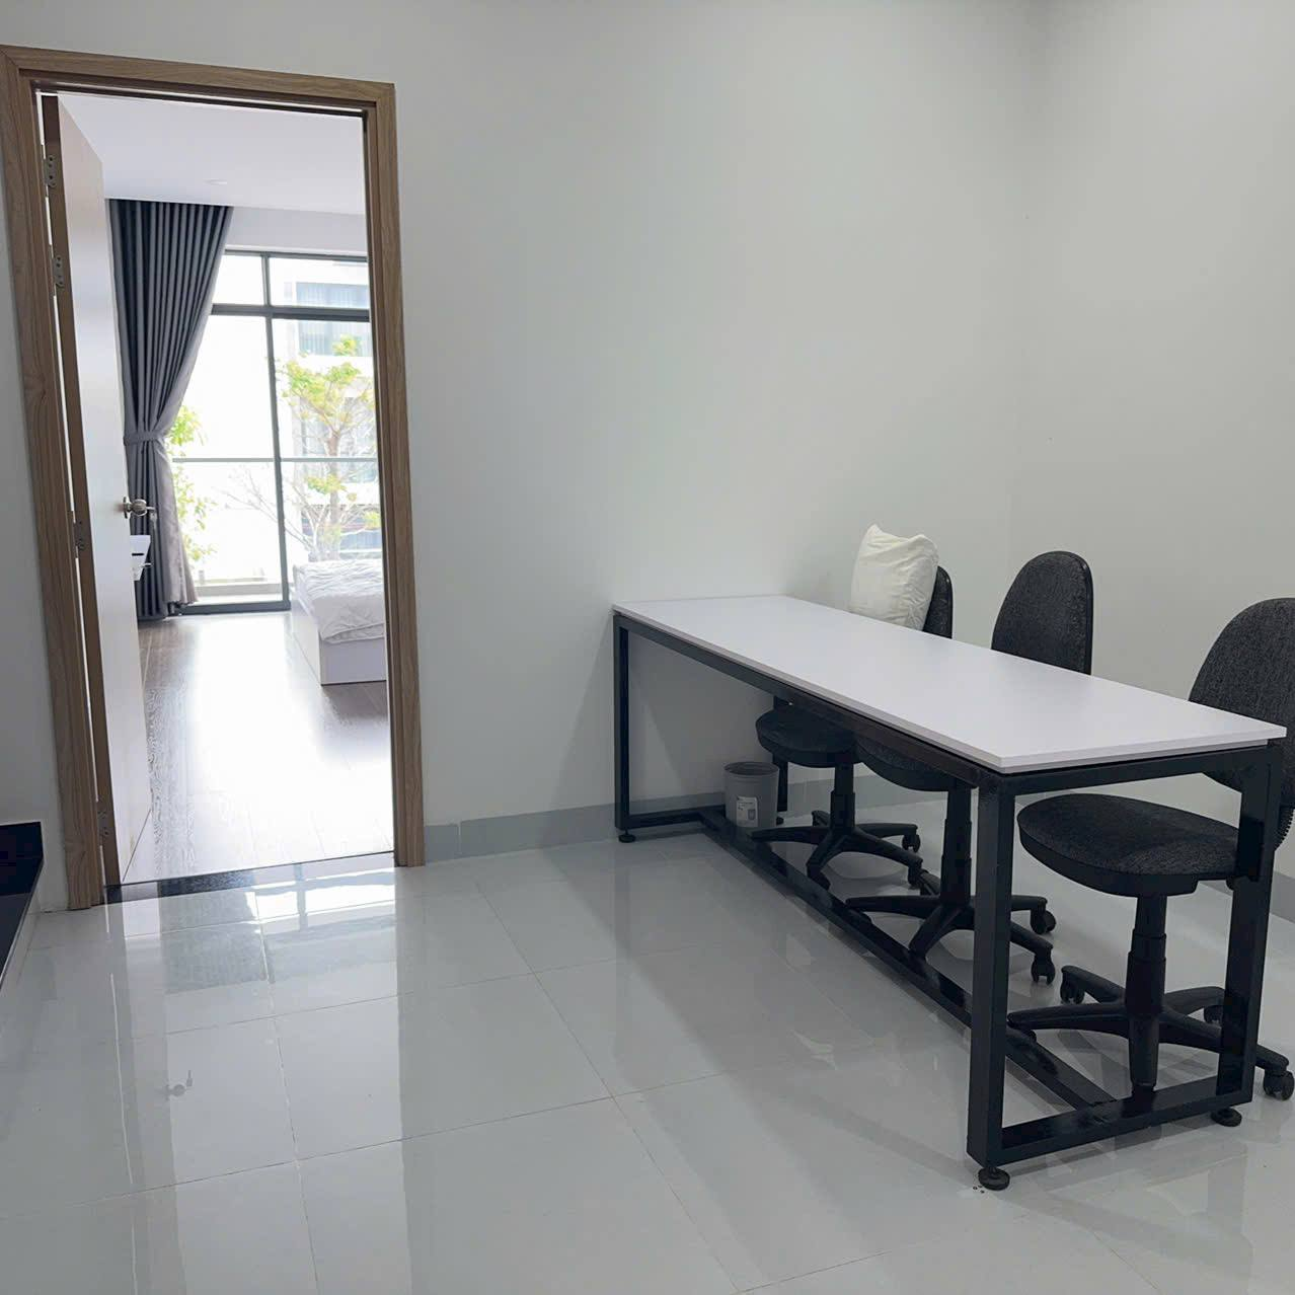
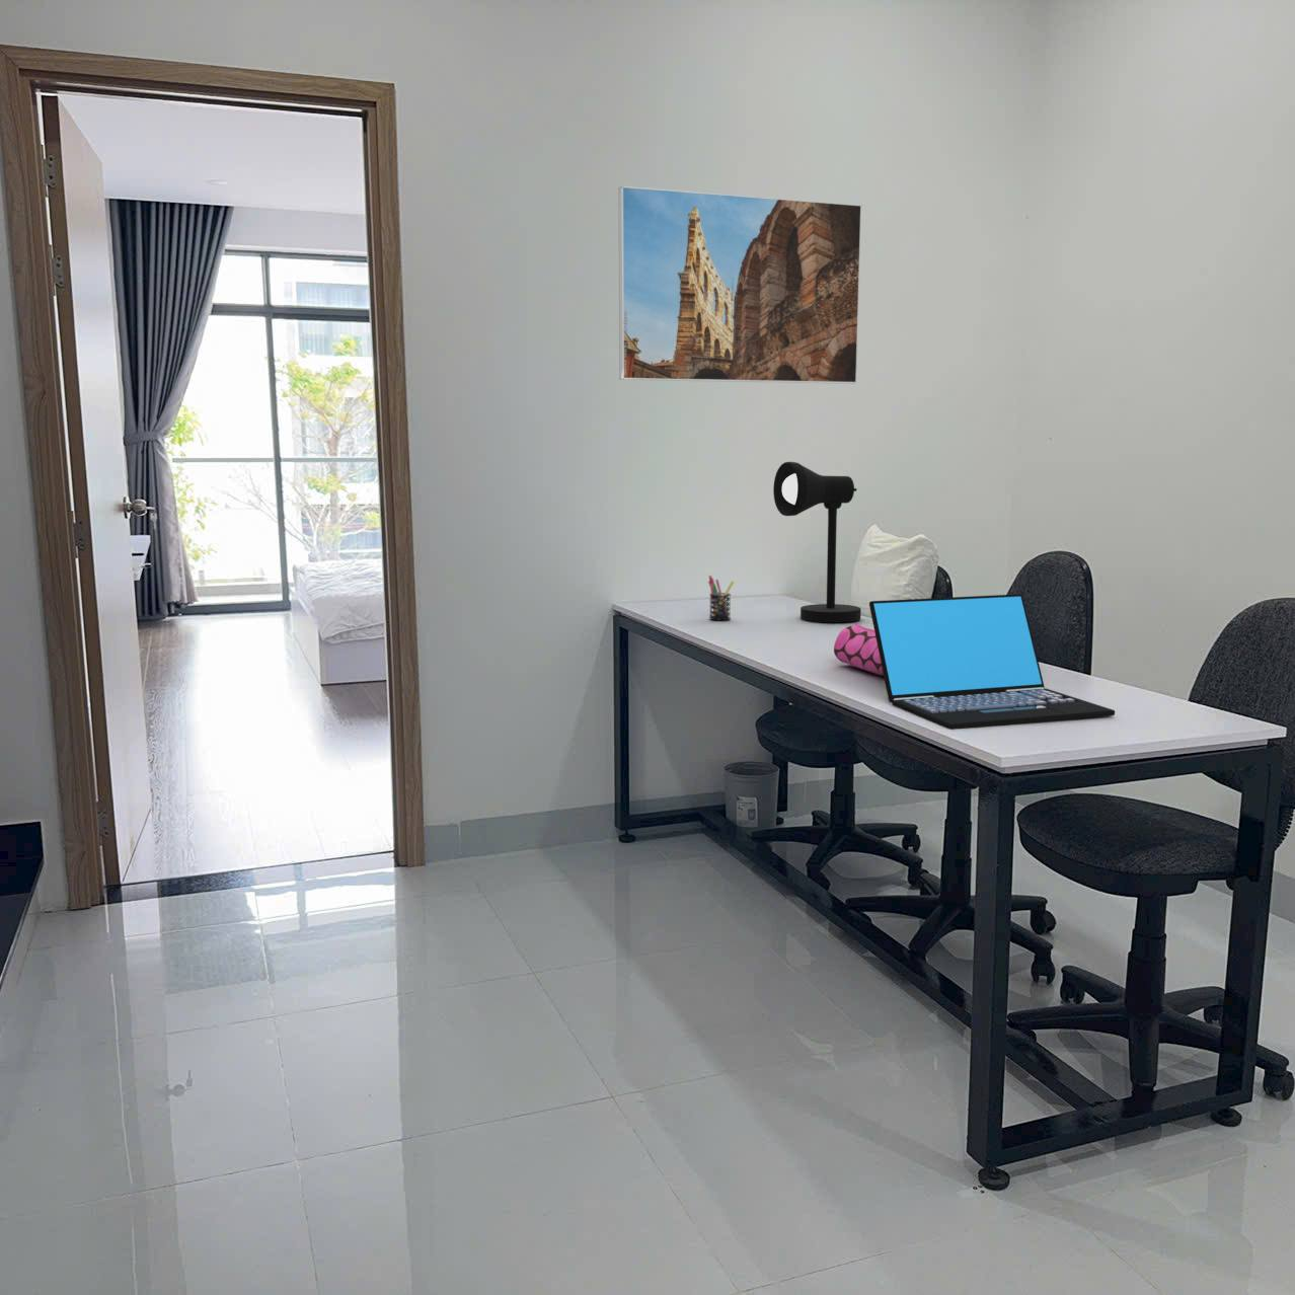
+ laptop [868,593,1116,731]
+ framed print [617,185,863,385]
+ desk lamp [772,461,862,623]
+ pencil case [832,623,883,677]
+ pen holder [707,574,734,621]
